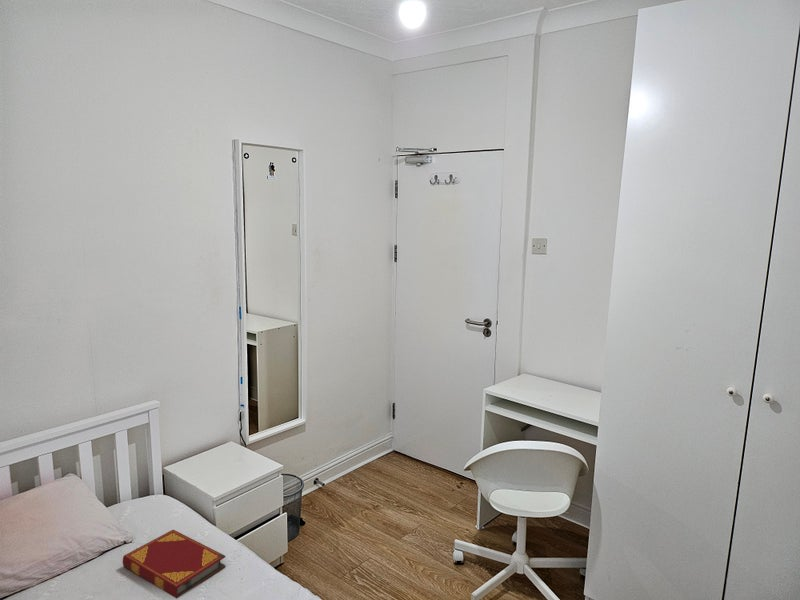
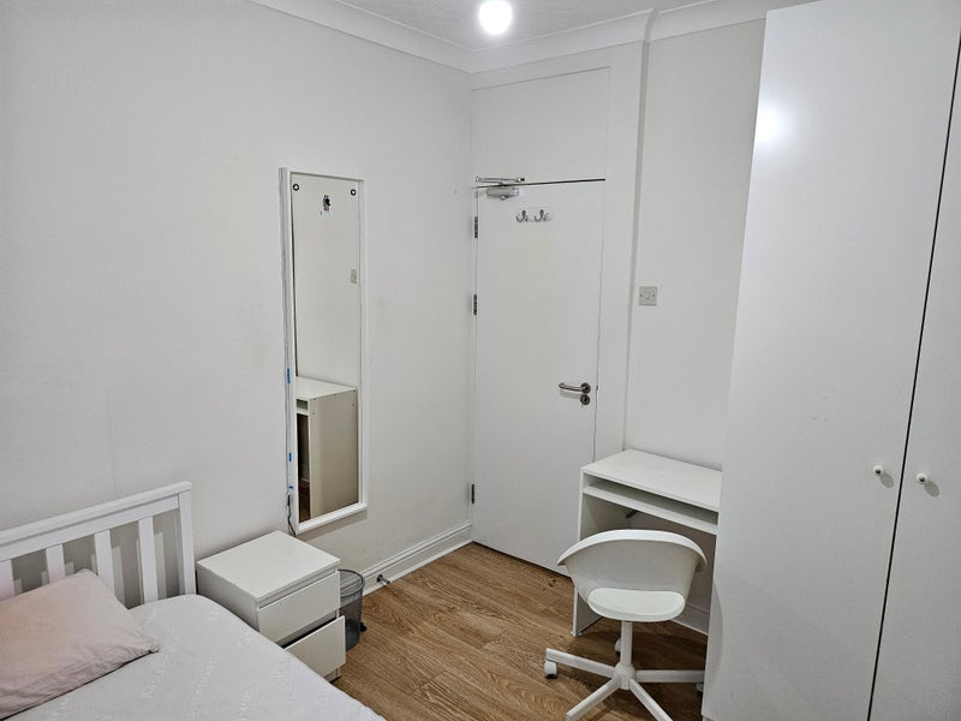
- hardback book [122,529,227,600]
